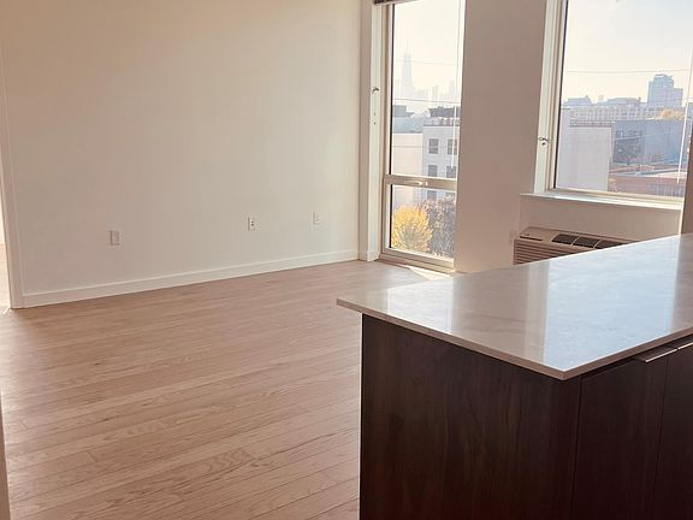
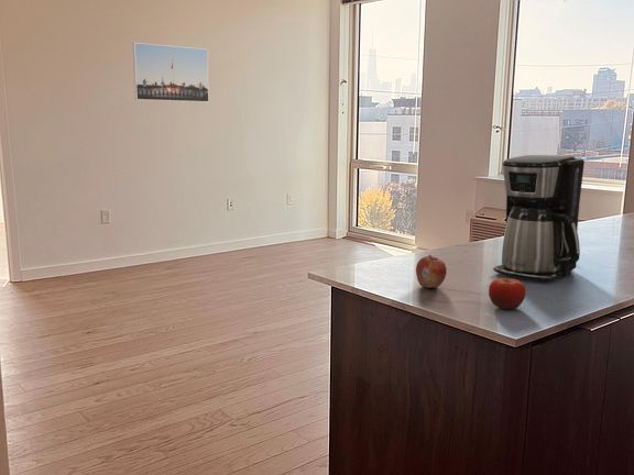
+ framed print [132,42,210,103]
+ coffee maker [492,154,586,283]
+ fruit [415,254,448,289]
+ fruit [488,275,526,310]
